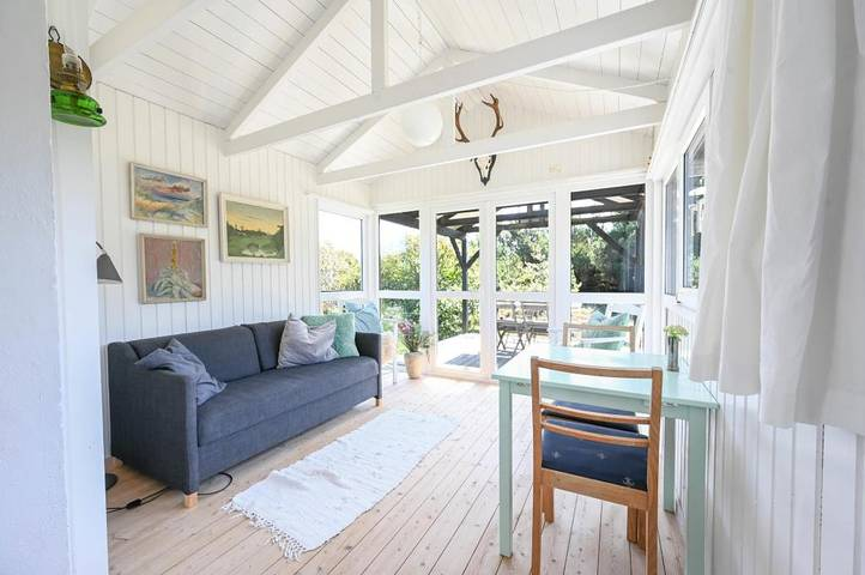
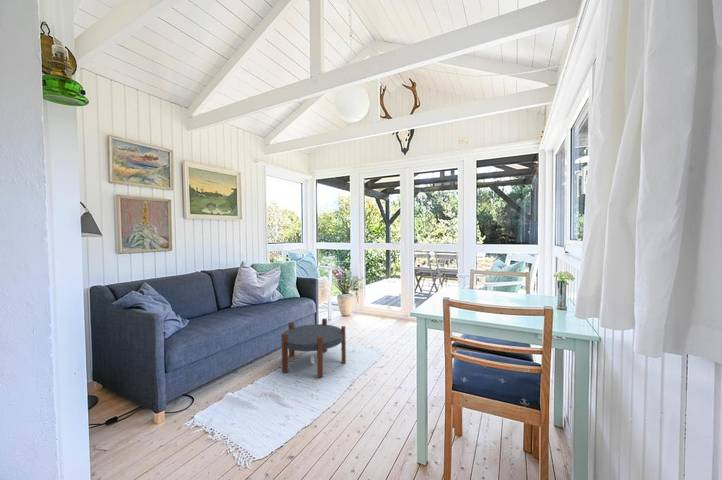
+ side table [280,317,347,379]
